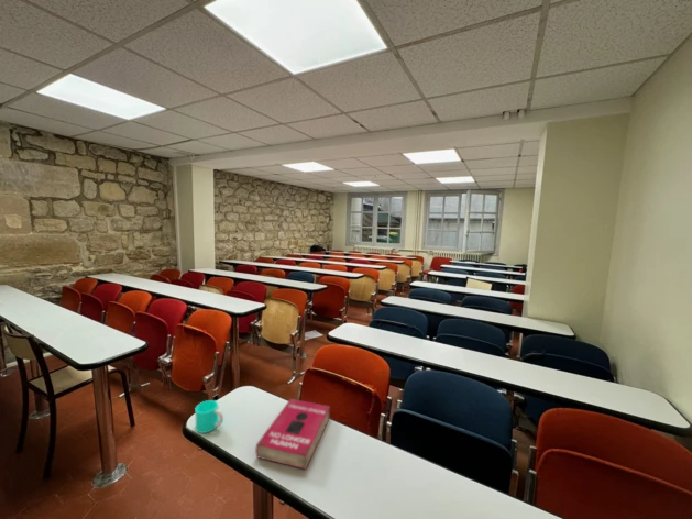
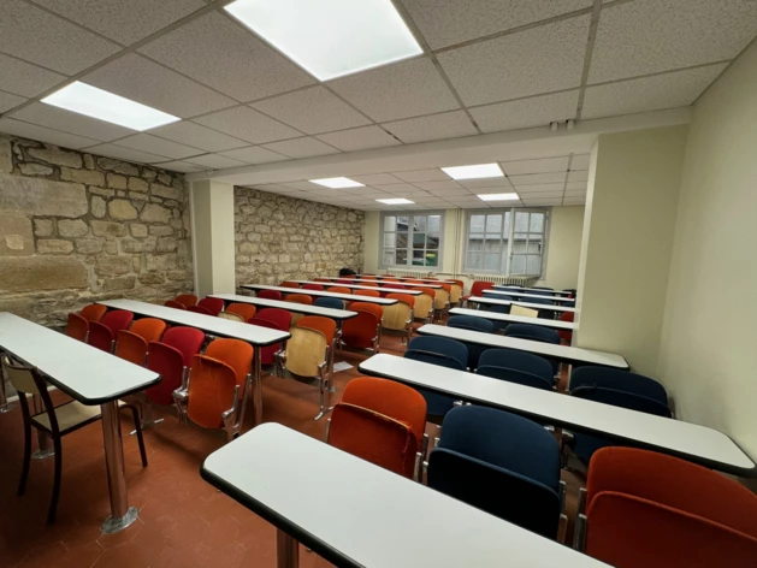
- book [254,398,331,471]
- cup [194,399,224,434]
